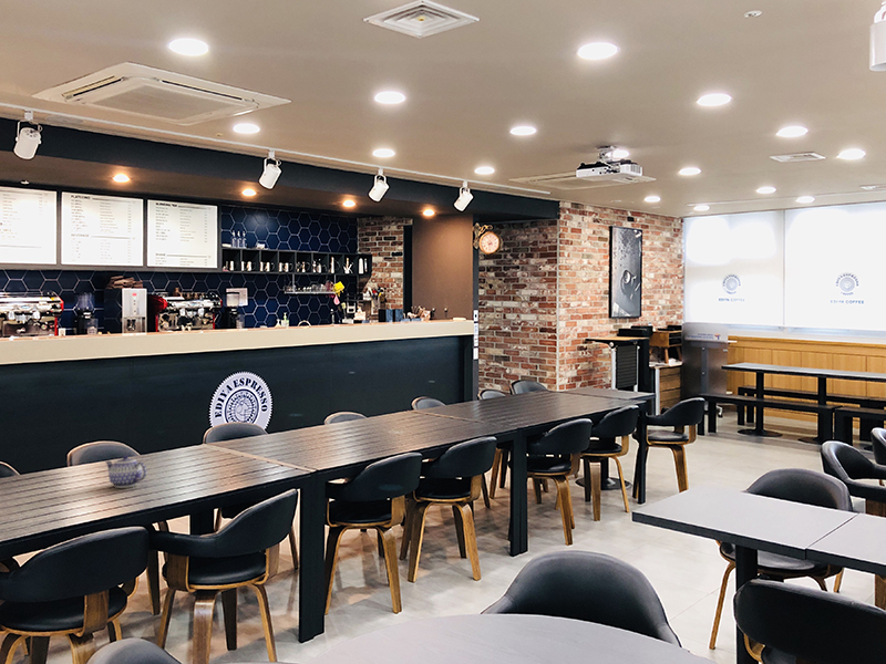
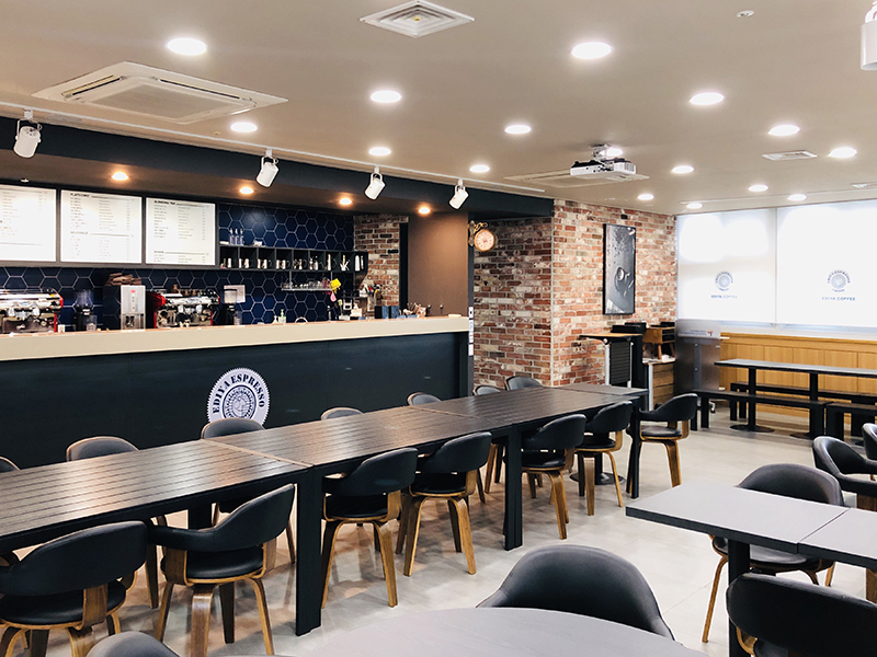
- teapot [104,454,147,489]
